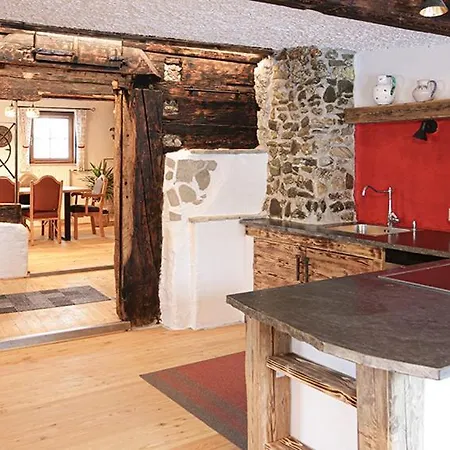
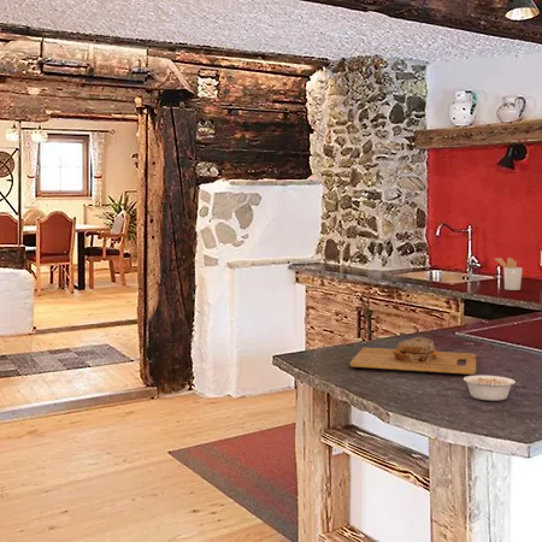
+ cutting board [348,336,478,376]
+ legume [463,375,522,402]
+ utensil holder [494,257,524,291]
